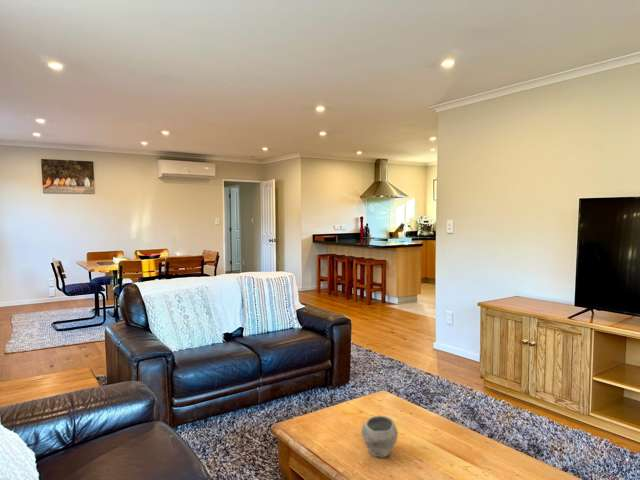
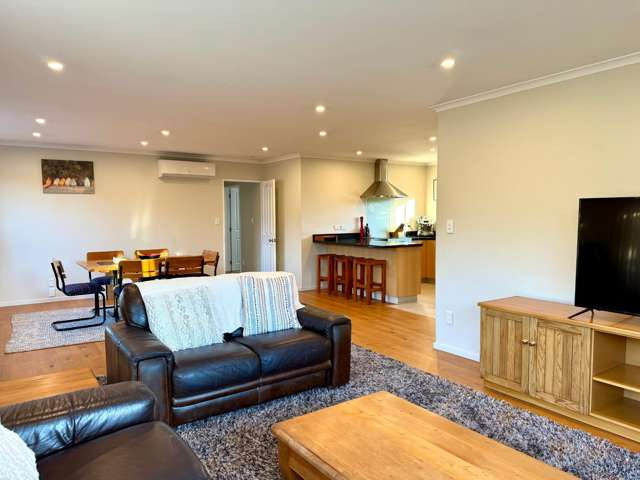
- bowl [360,414,399,459]
